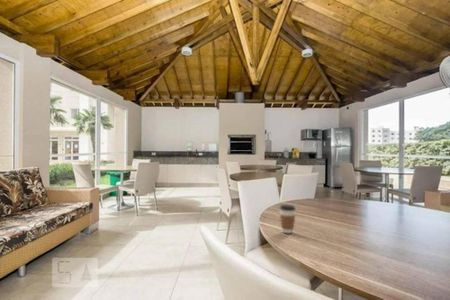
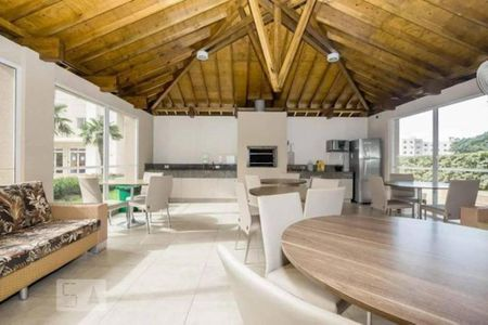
- coffee cup [278,204,297,234]
